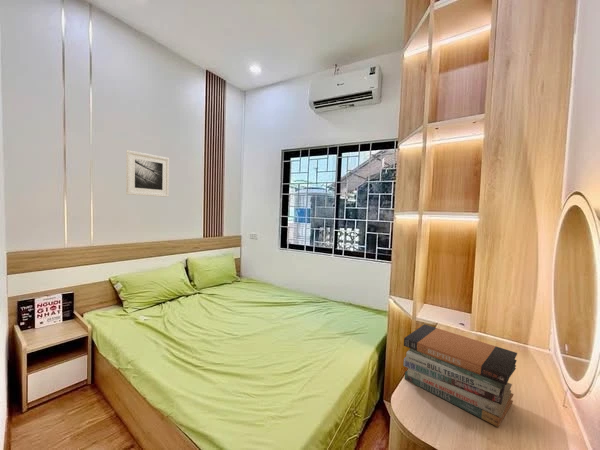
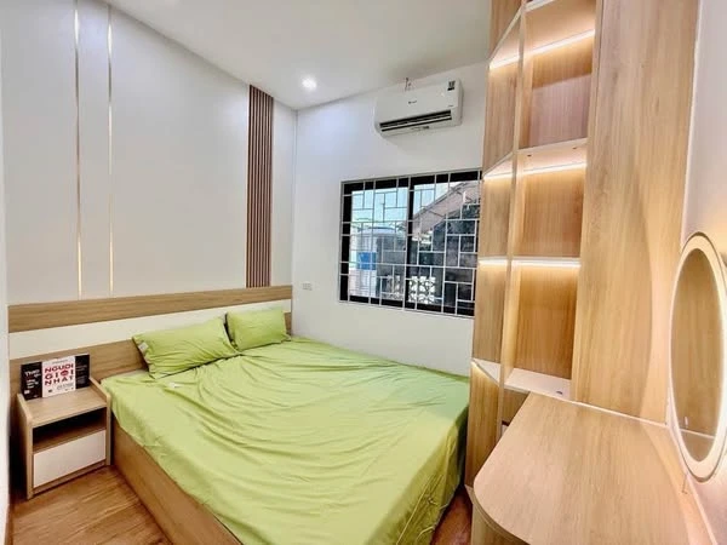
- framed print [125,149,170,198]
- book stack [402,323,518,428]
